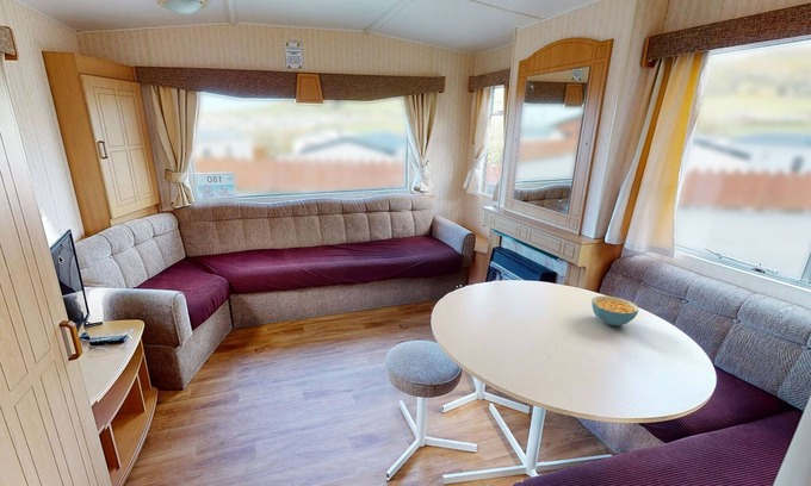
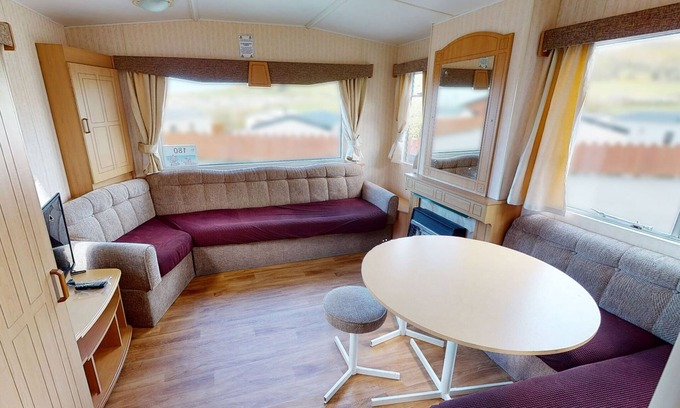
- cereal bowl [590,294,639,326]
